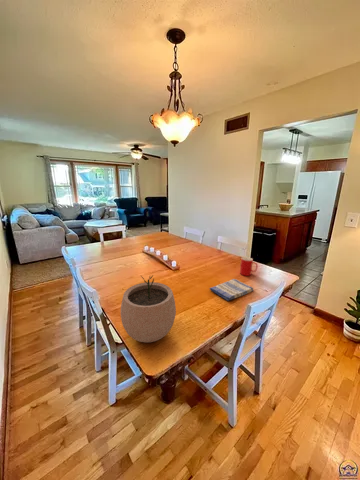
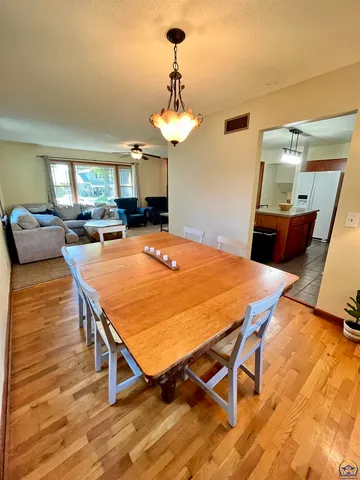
- cup [239,256,258,277]
- plant pot [120,275,177,343]
- dish towel [209,278,254,302]
